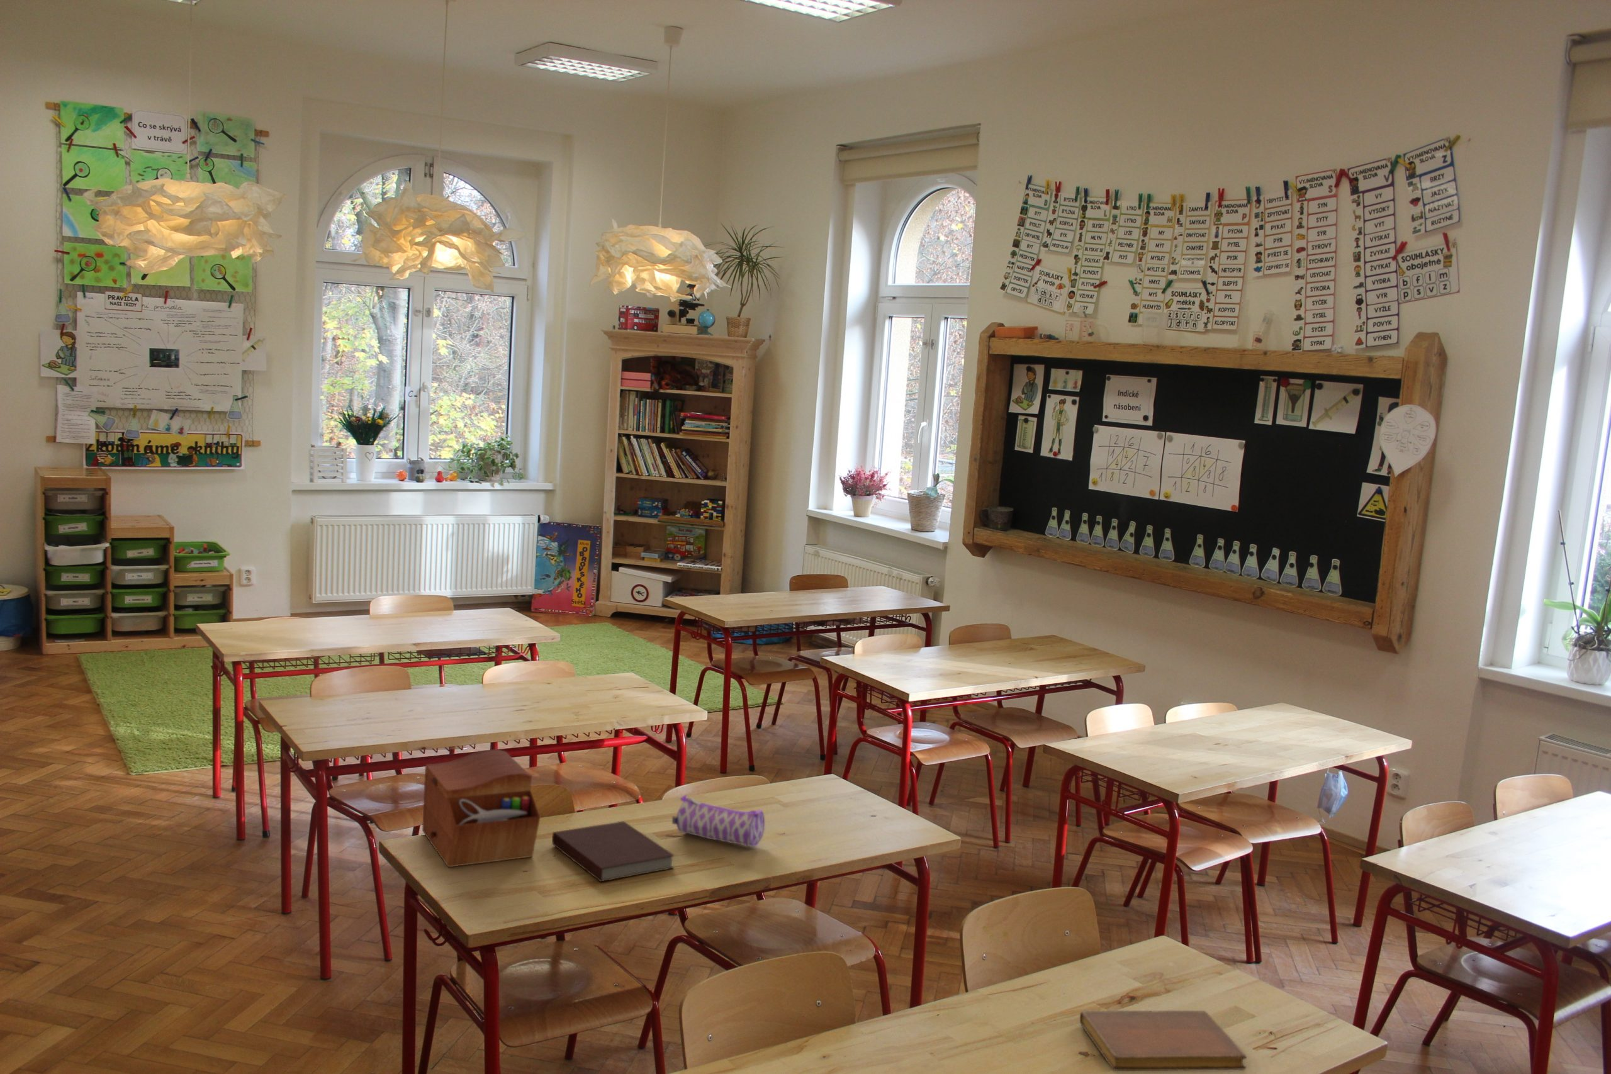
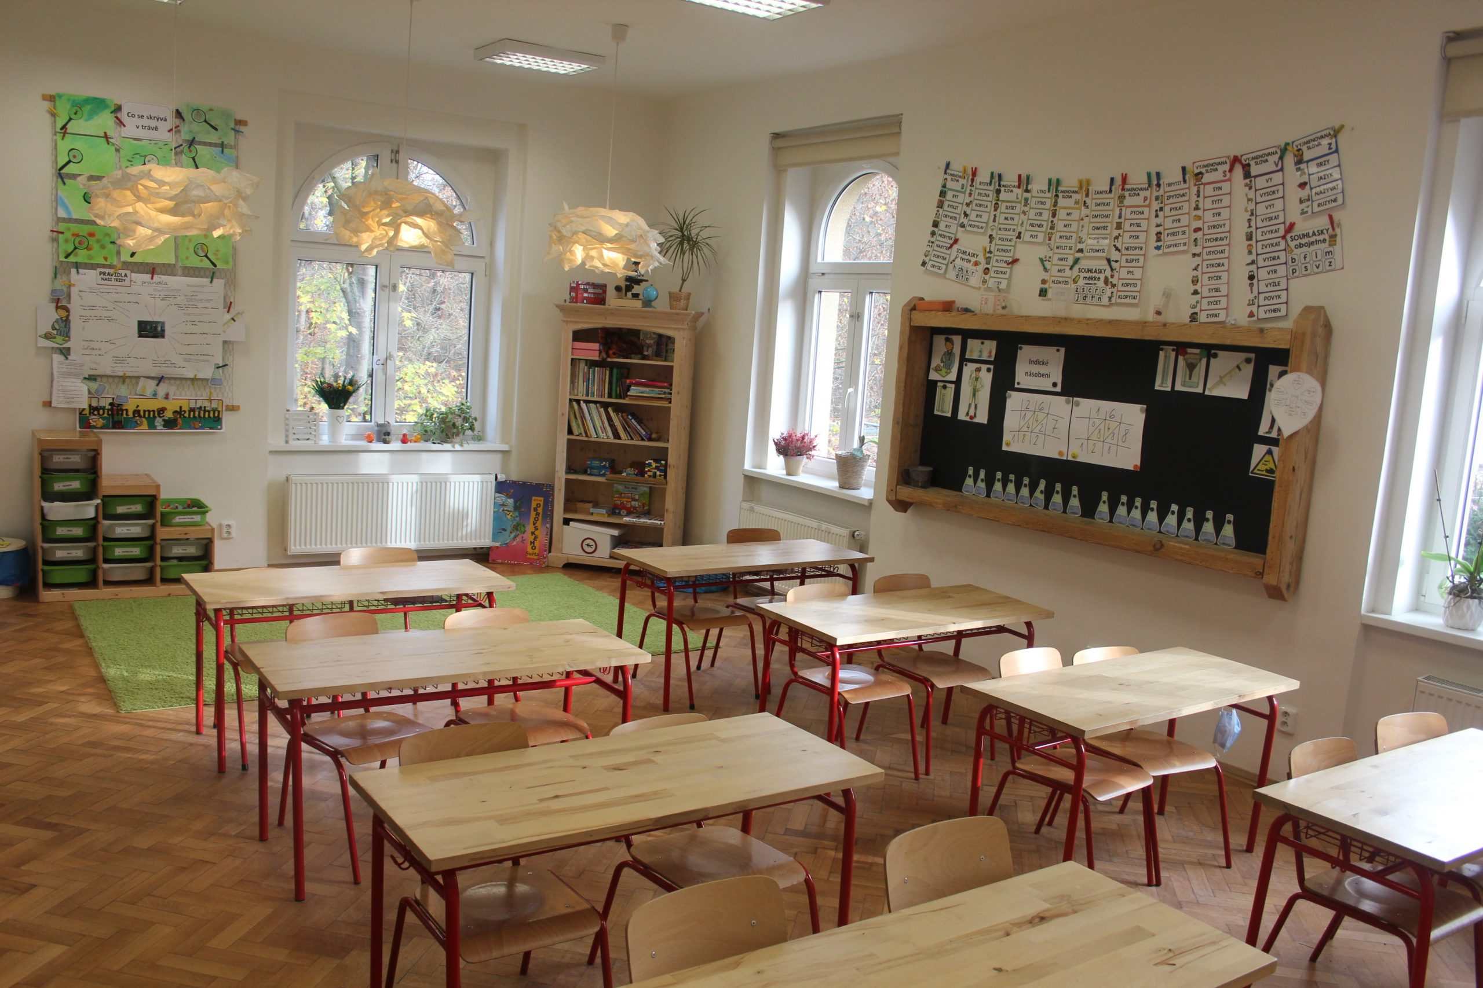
- pencil case [671,794,765,847]
- sewing box [422,749,541,868]
- notebook [551,820,676,882]
- notebook [1079,1009,1248,1072]
